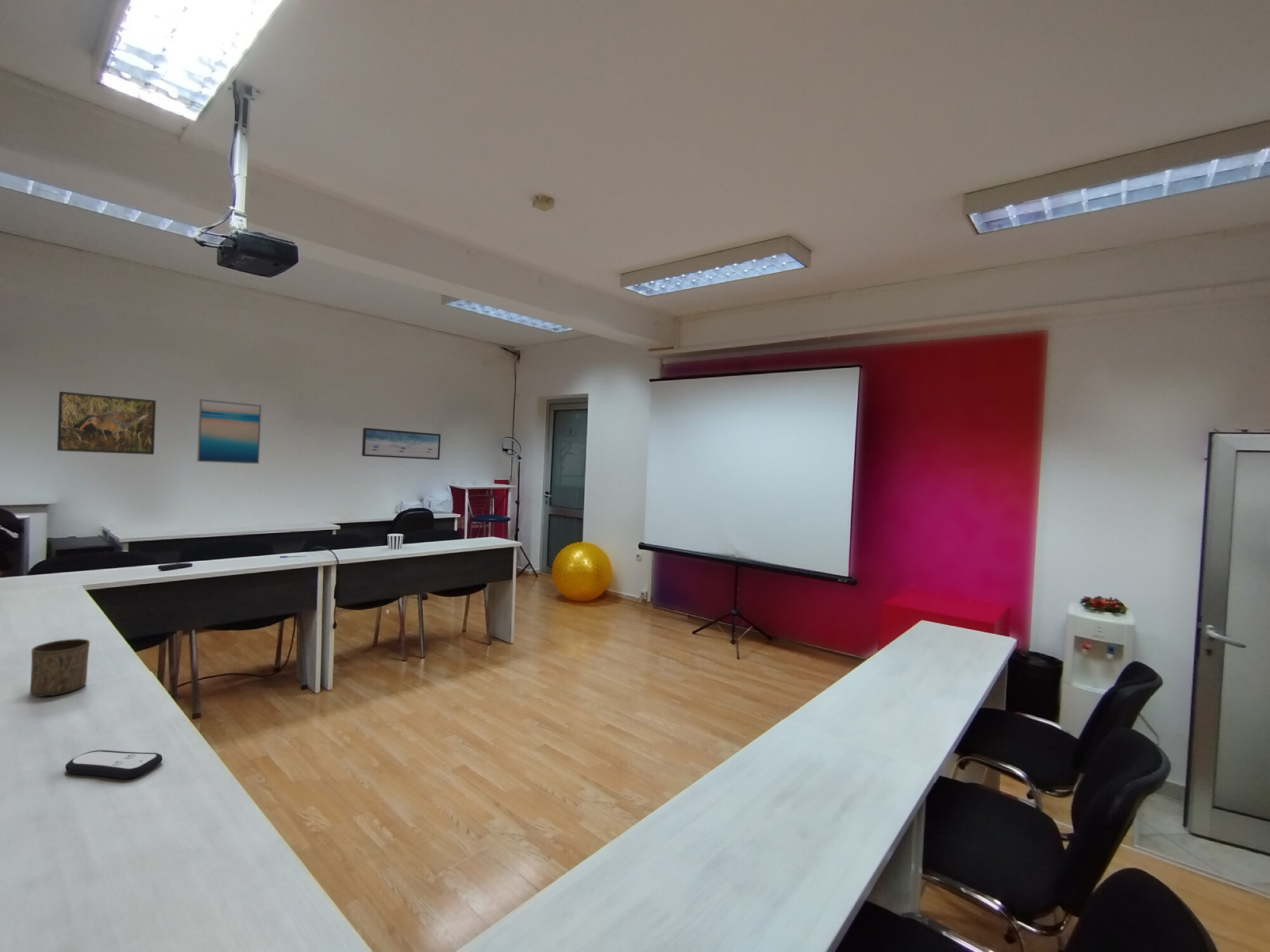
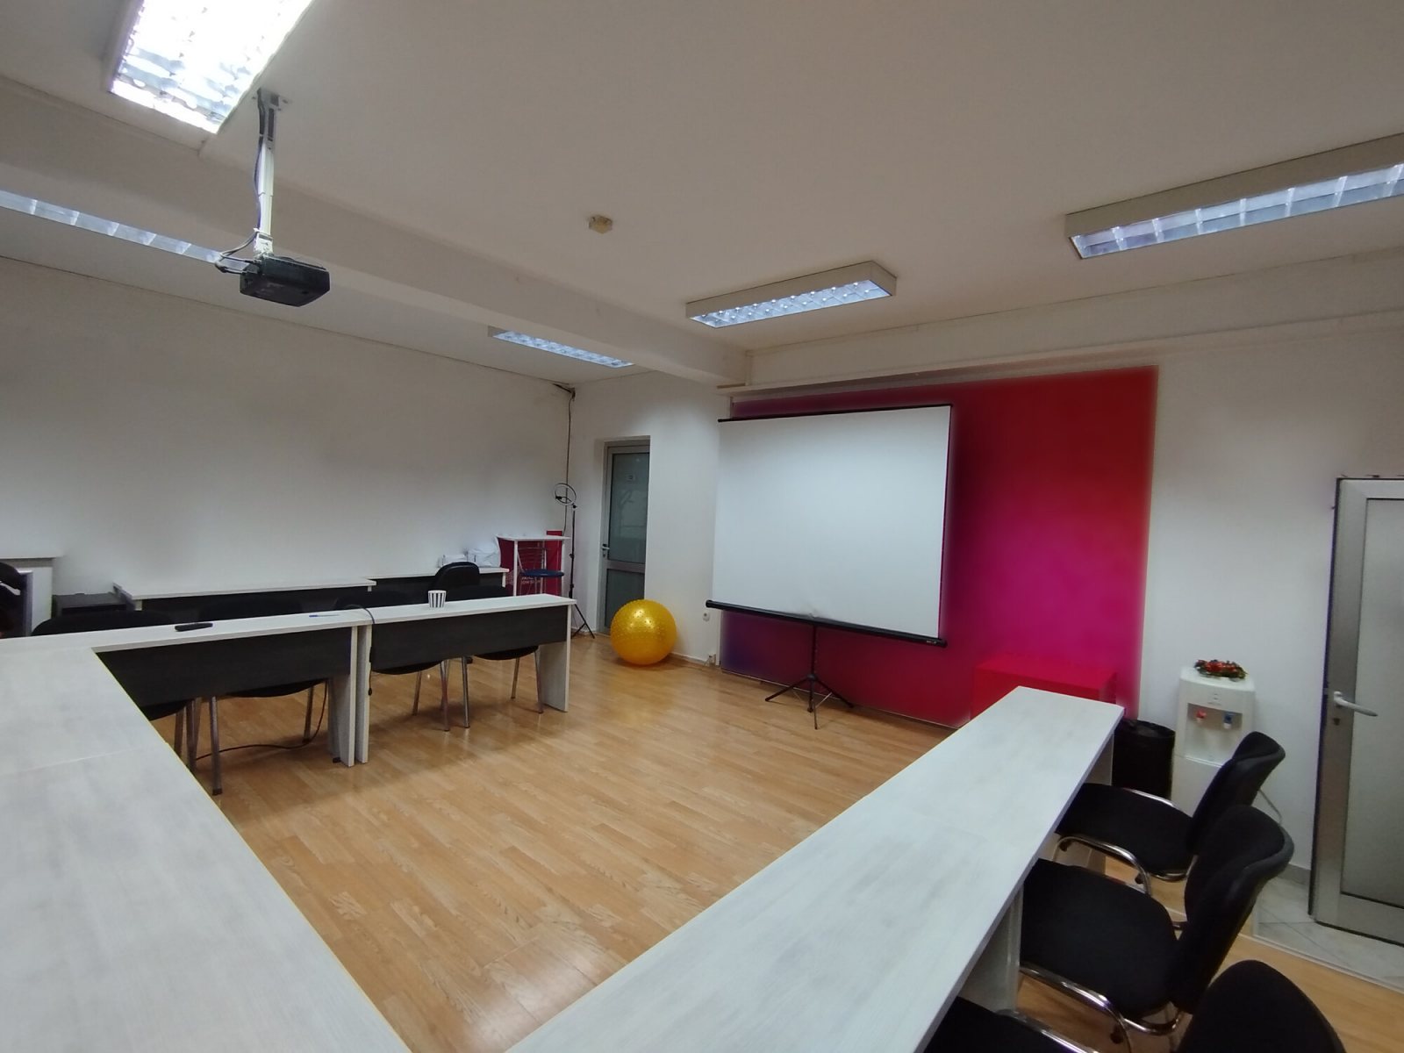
- remote control [64,750,163,780]
- cup [29,638,90,697]
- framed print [56,391,156,455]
- wall art [361,427,441,460]
- wall art [196,398,262,465]
